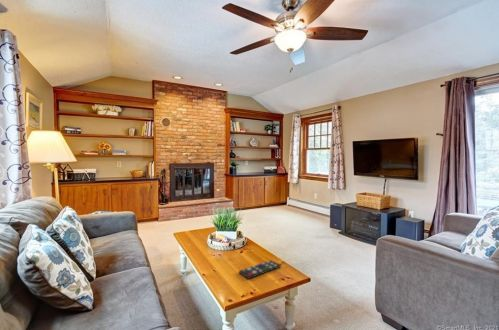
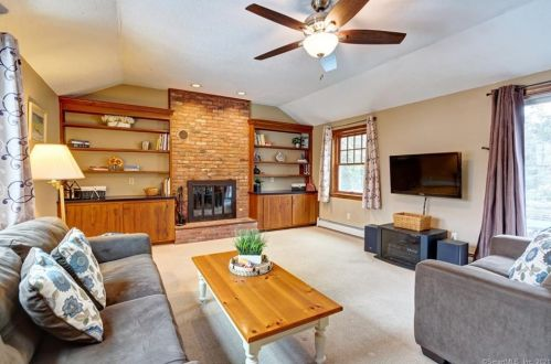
- remote control [238,259,282,280]
